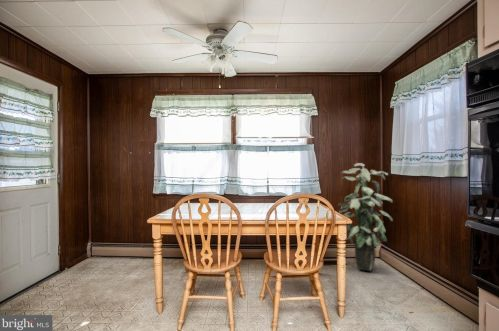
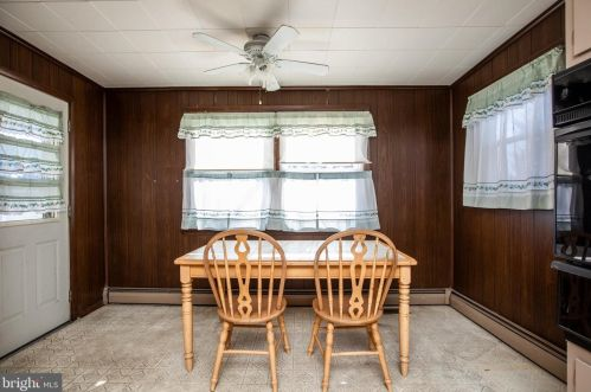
- indoor plant [337,162,394,272]
